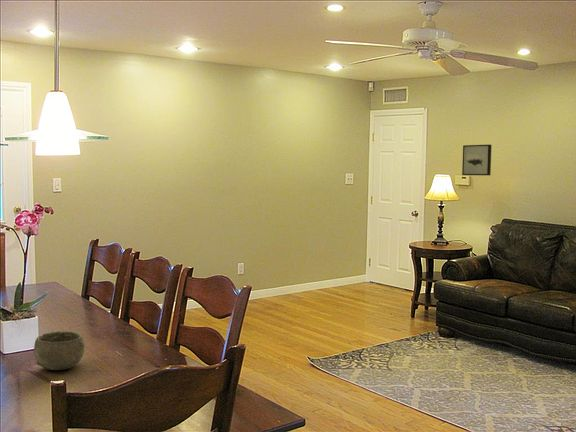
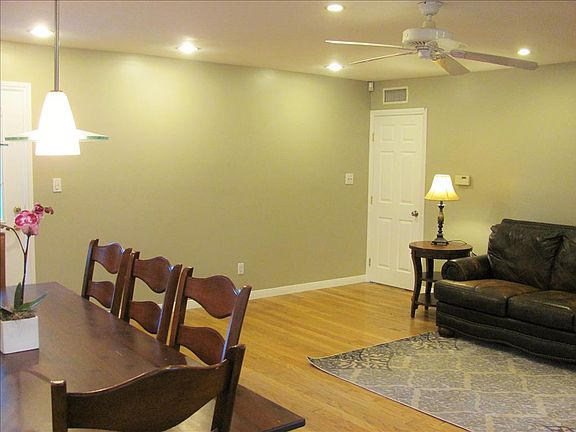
- wall art [461,144,493,176]
- bowl [33,330,85,371]
